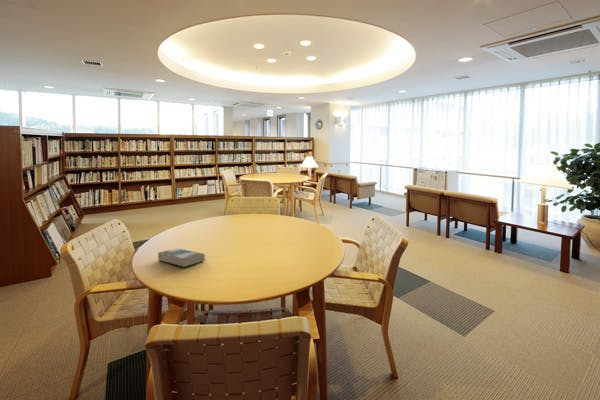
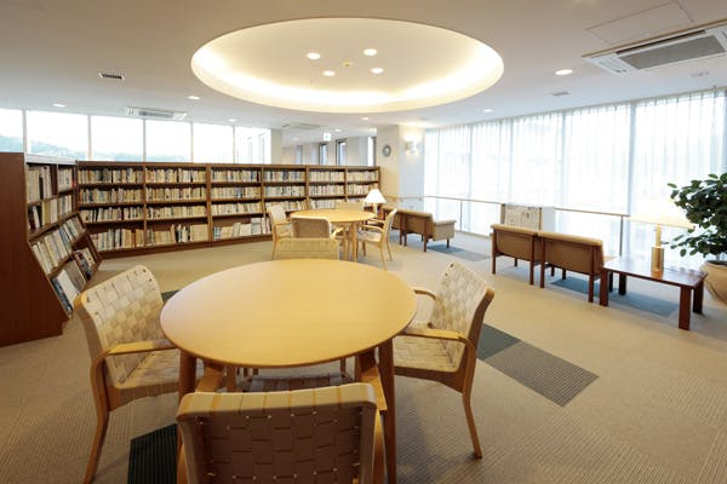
- book [157,248,206,268]
